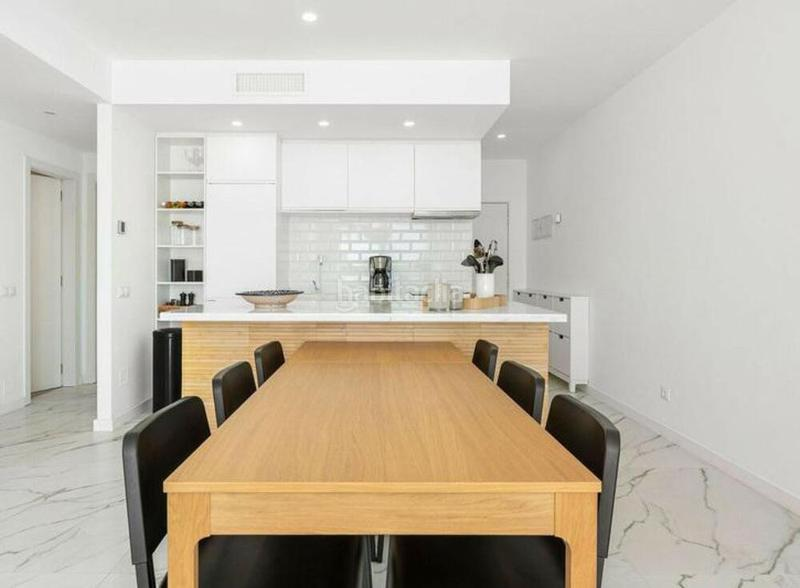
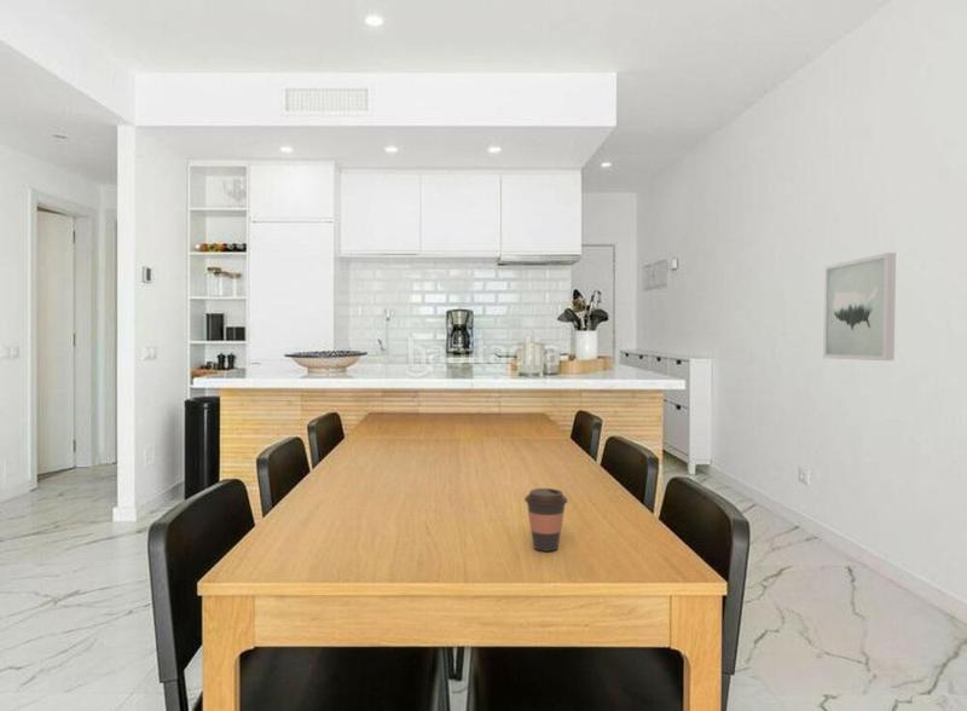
+ wall art [822,252,897,362]
+ coffee cup [523,487,569,553]
